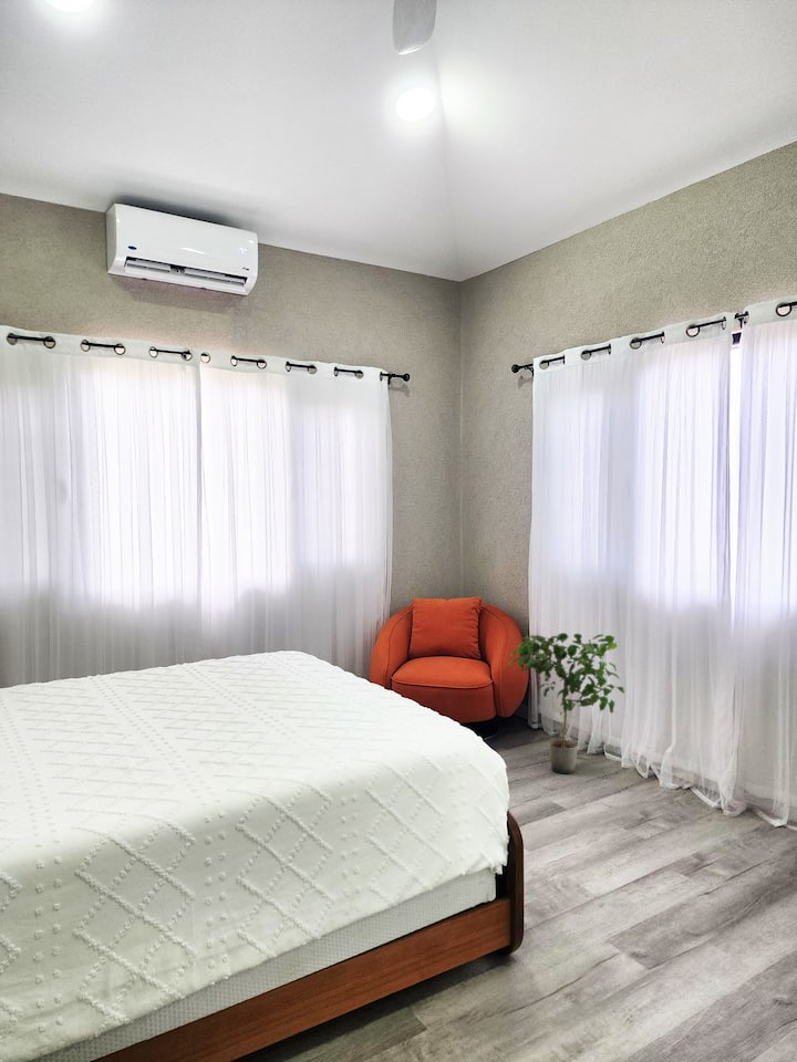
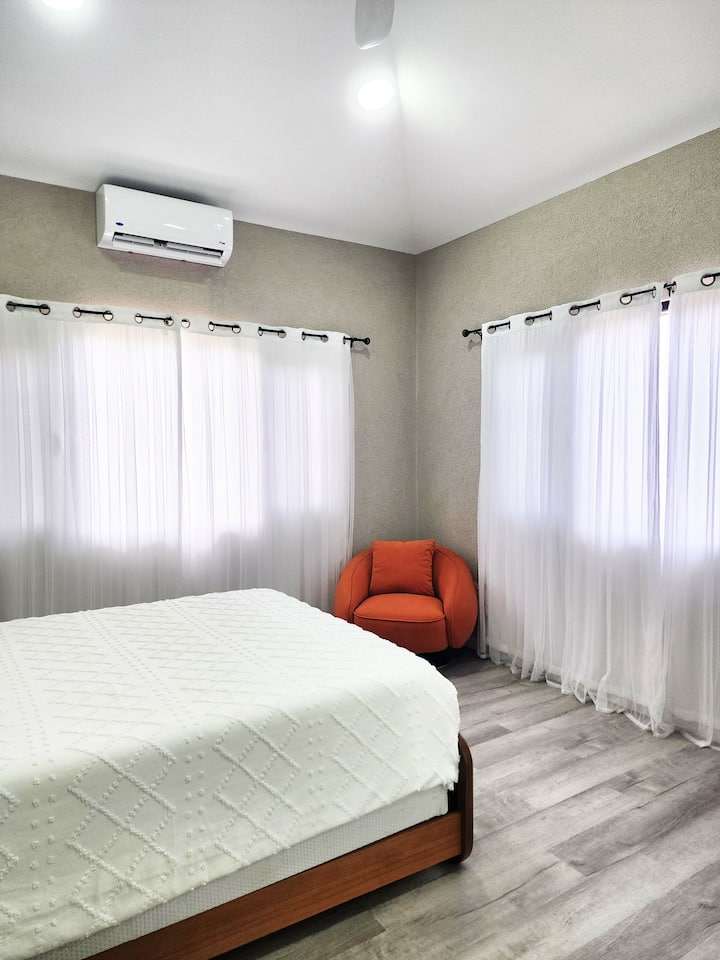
- potted plant [507,632,625,774]
